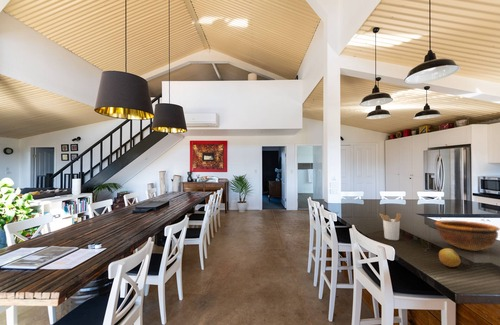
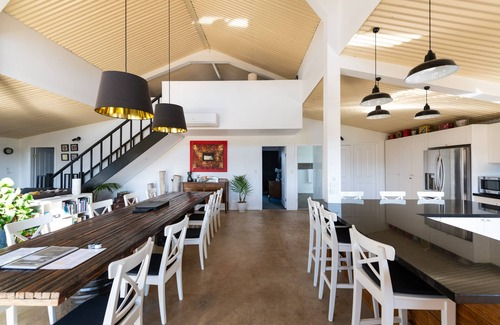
- bowl [433,219,500,252]
- fruit [438,247,462,268]
- utensil holder [378,212,402,241]
